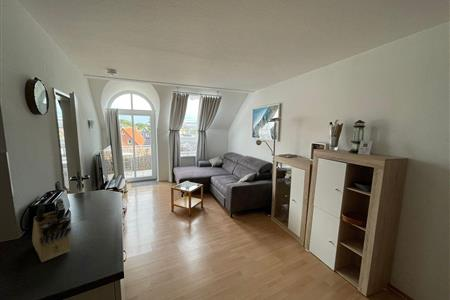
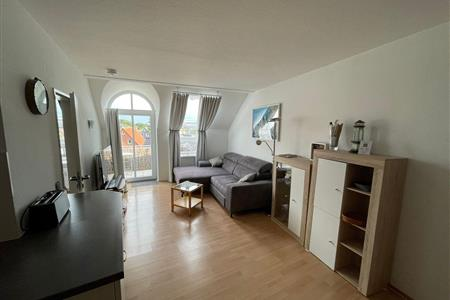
- knife block [31,197,72,263]
